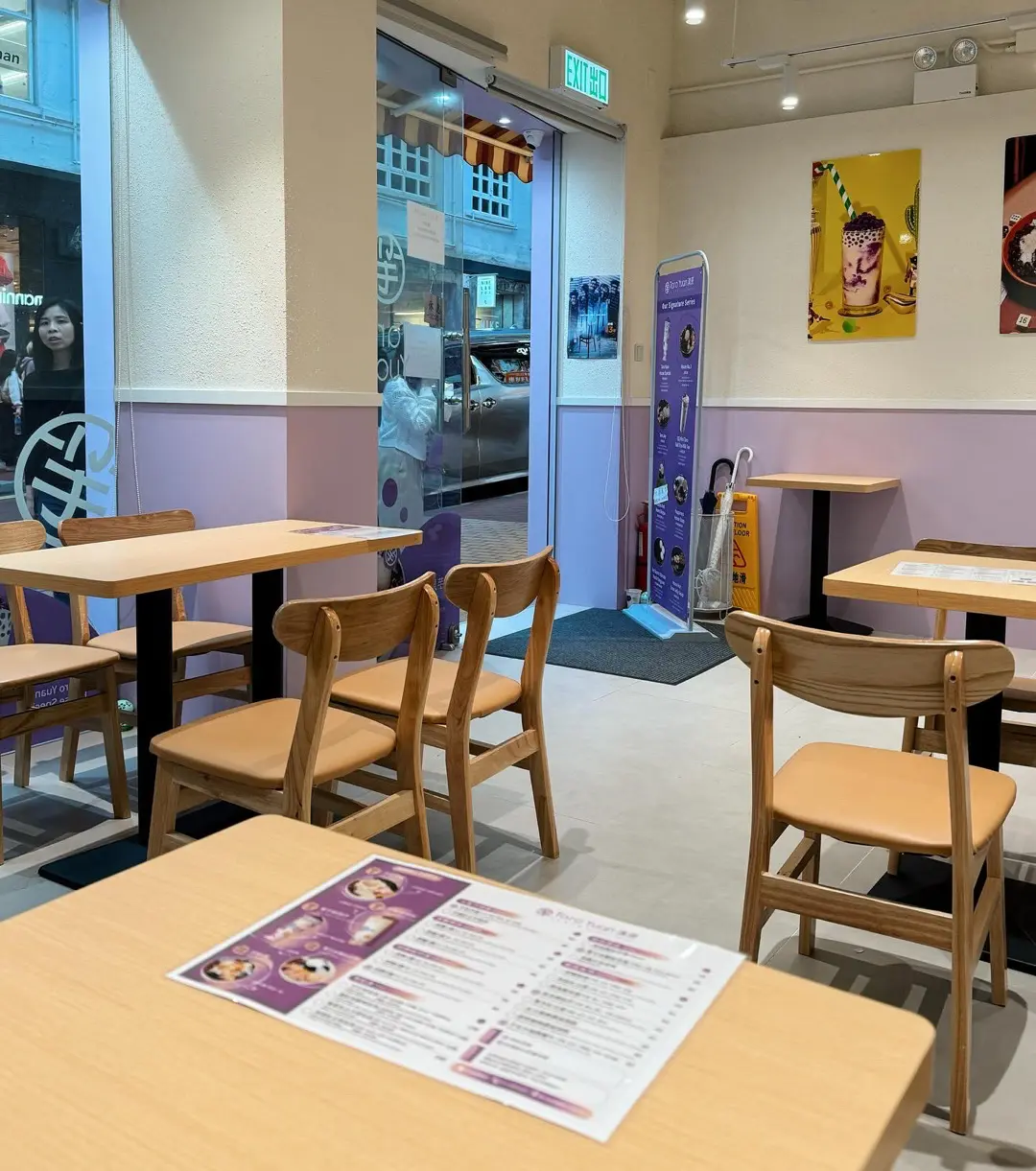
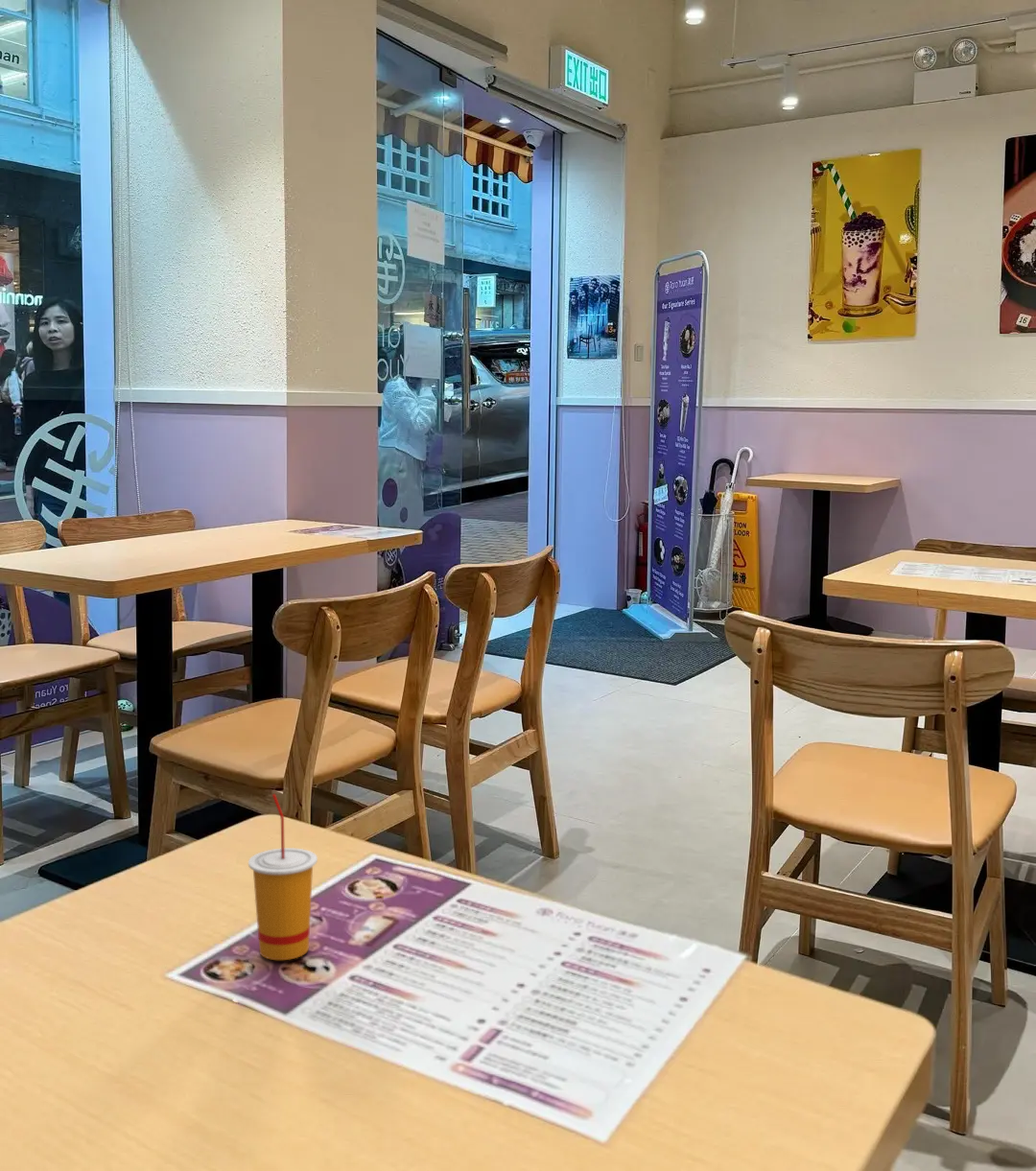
+ drinking cup [247,793,318,961]
